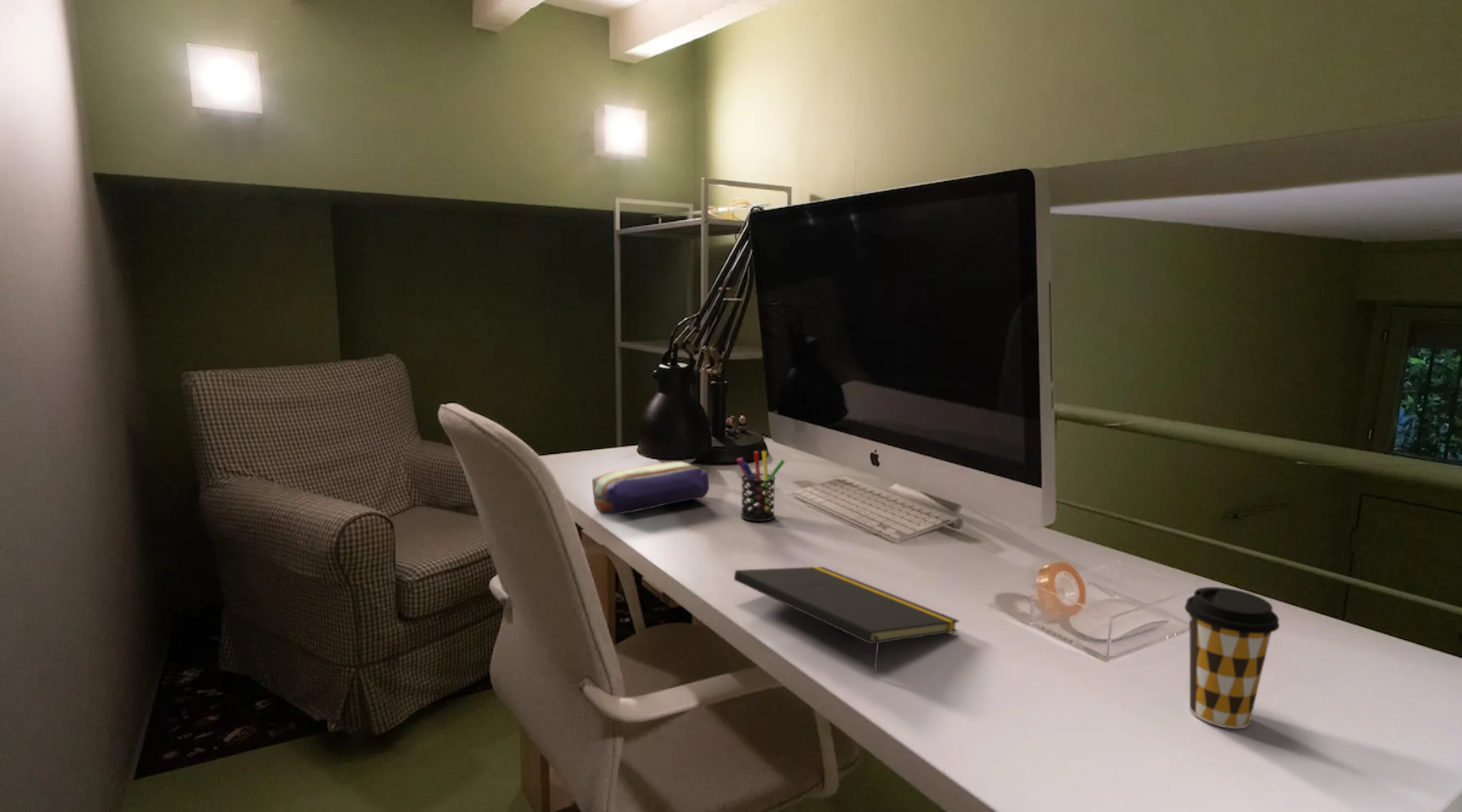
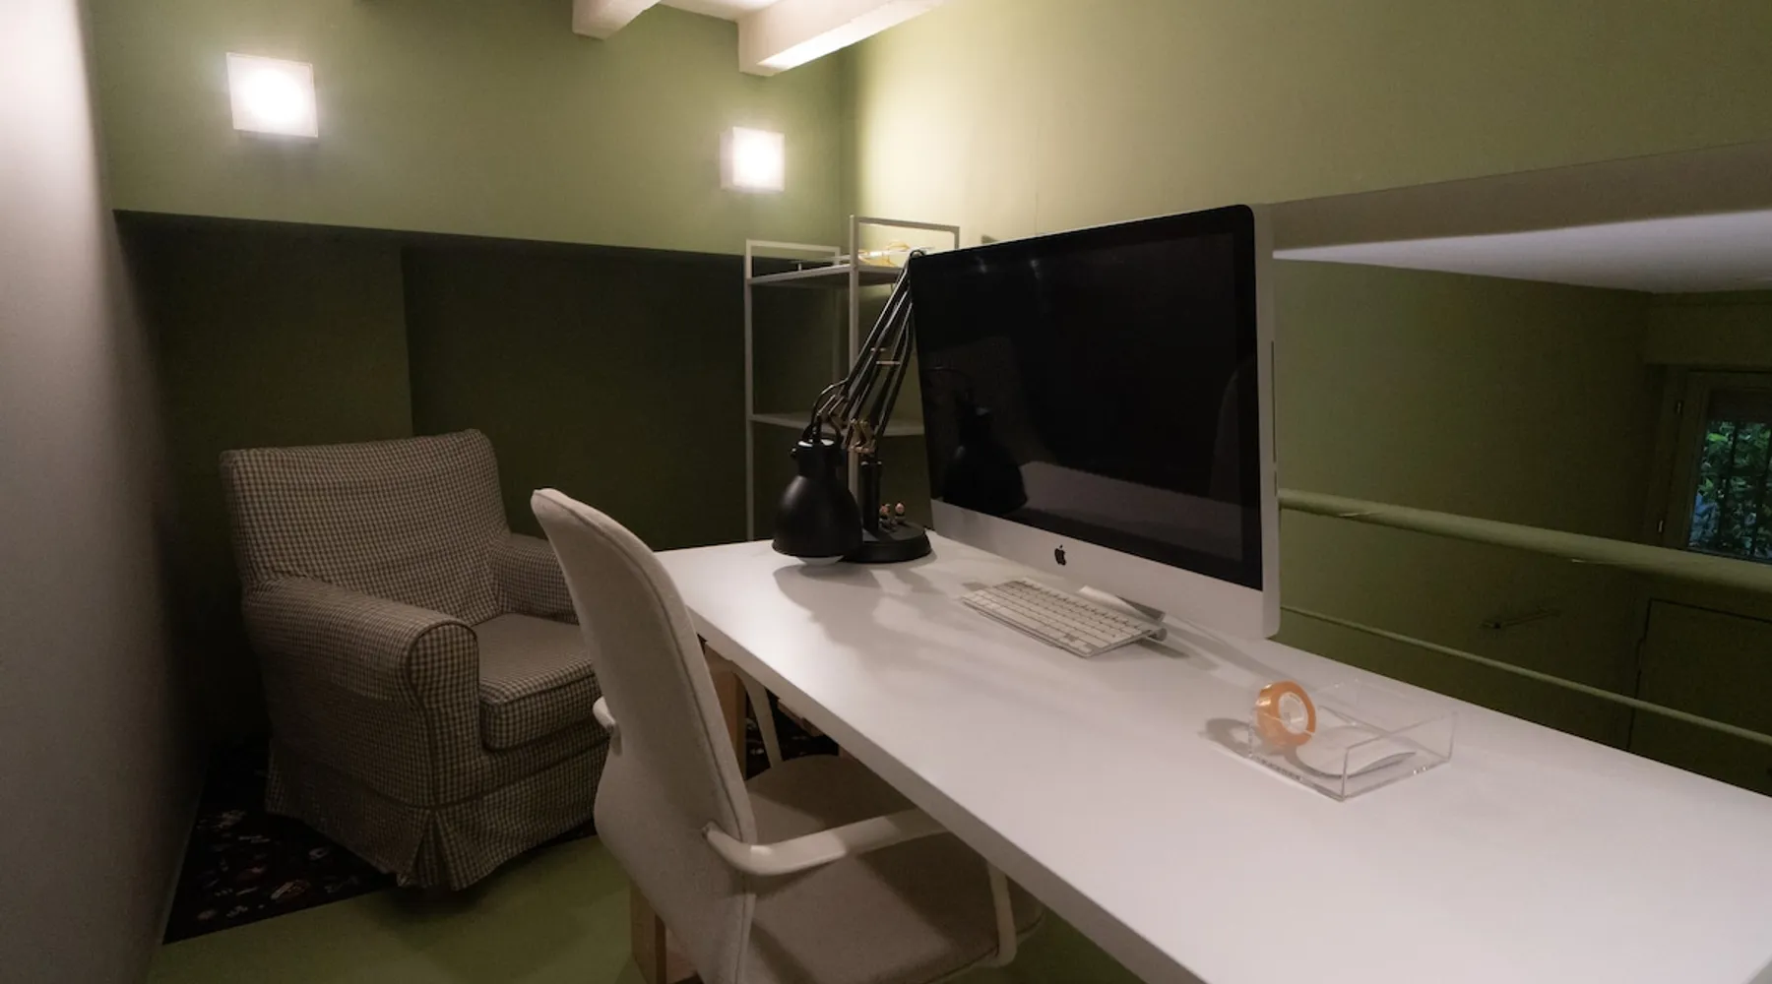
- pen holder [736,450,785,522]
- notepad [733,566,960,675]
- pencil case [591,460,710,516]
- coffee cup [1184,586,1280,729]
